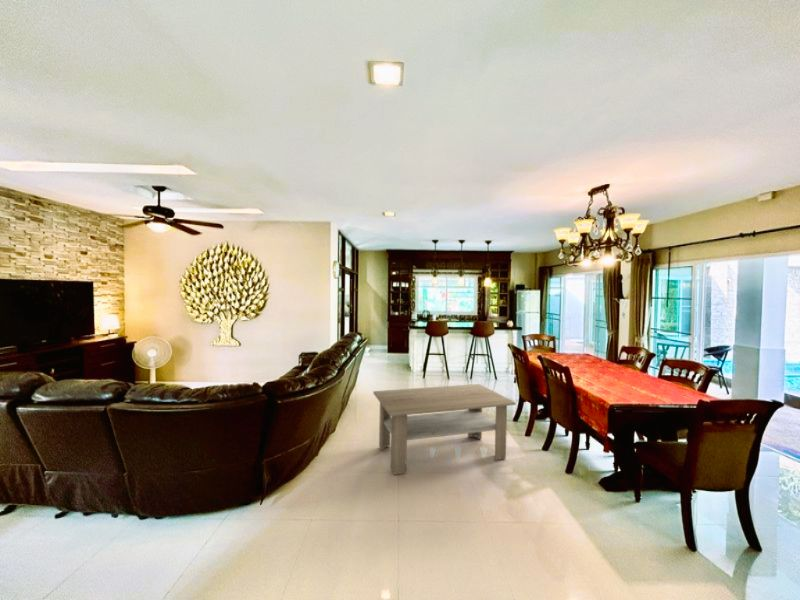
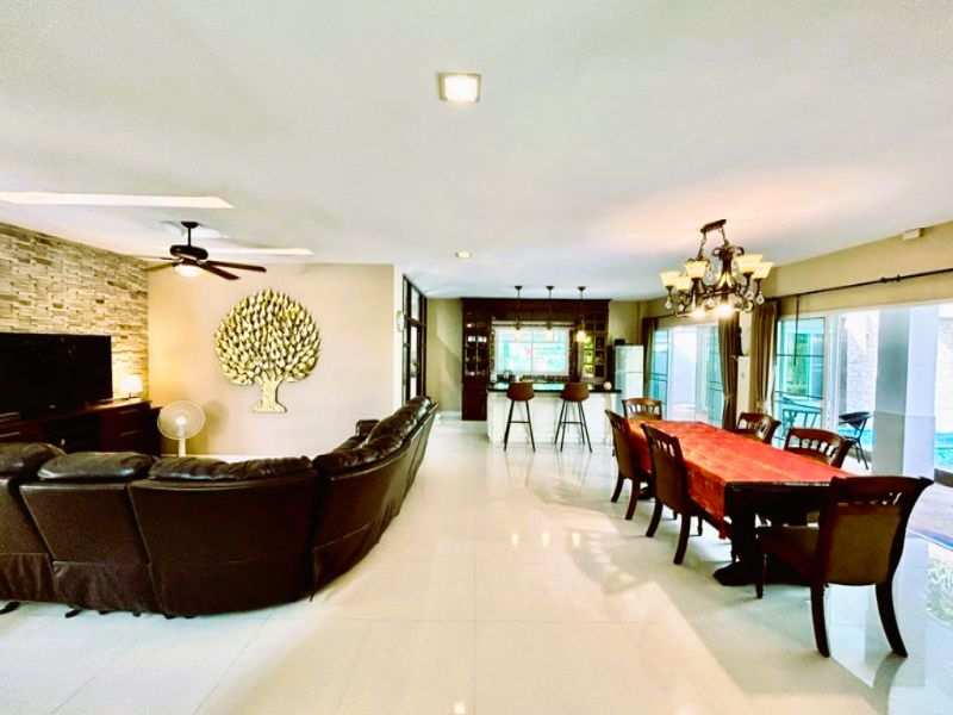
- coffee table [372,383,517,476]
